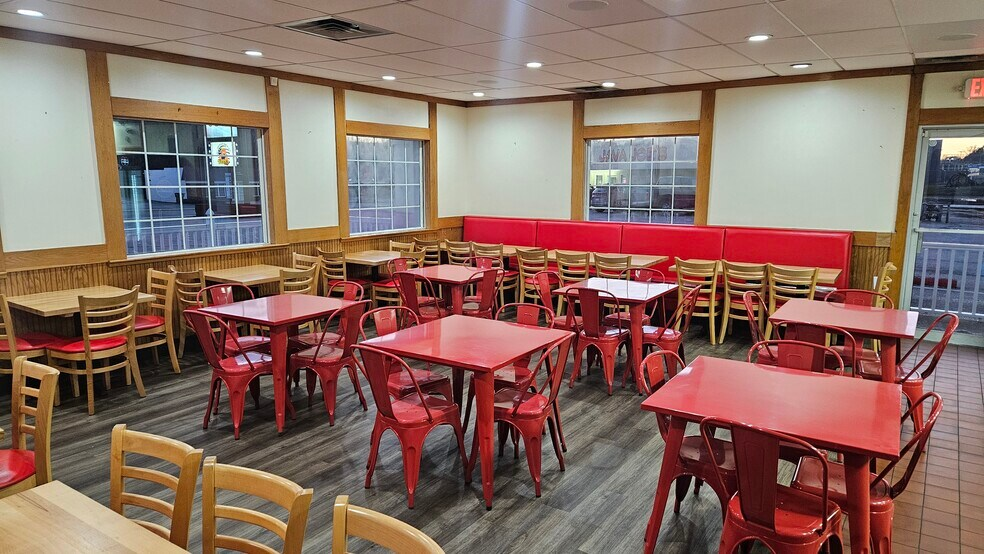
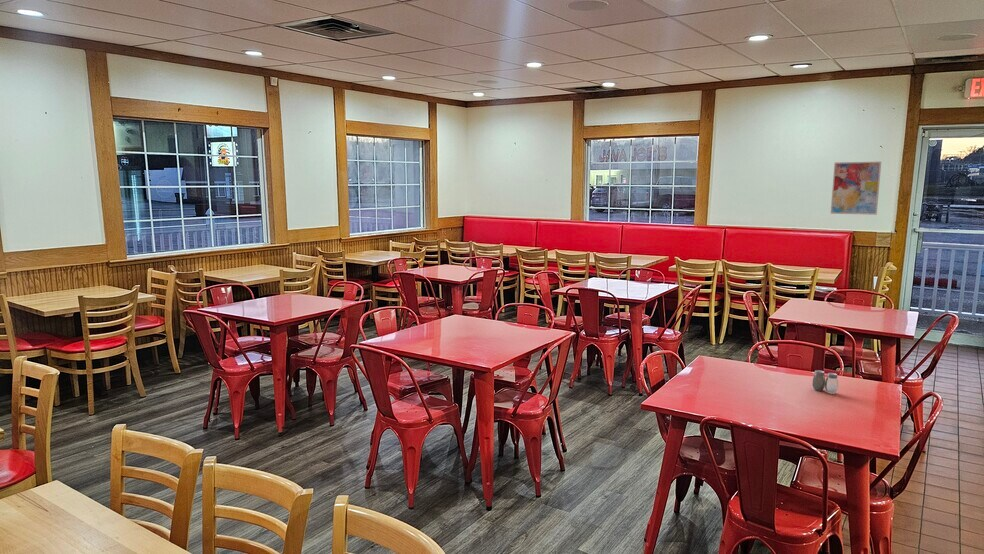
+ salt and pepper shaker [812,369,839,395]
+ wall art [830,161,882,216]
